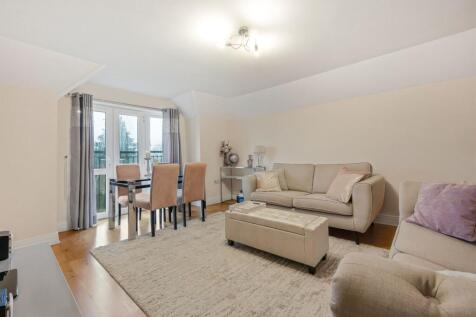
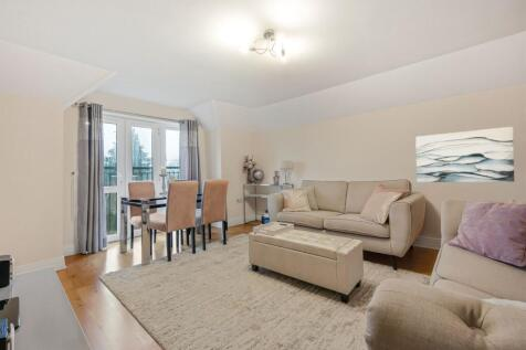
+ wall art [414,126,515,183]
